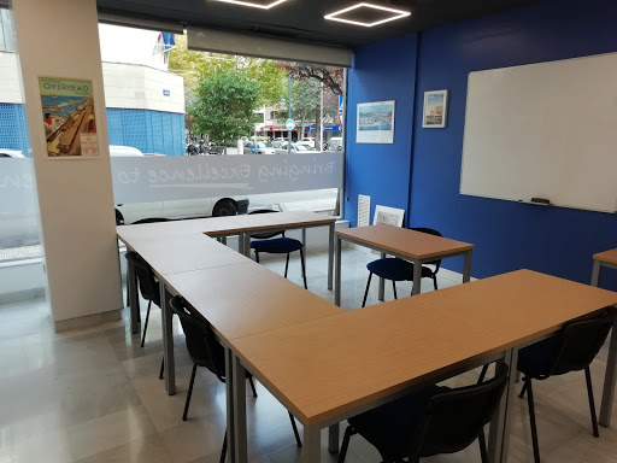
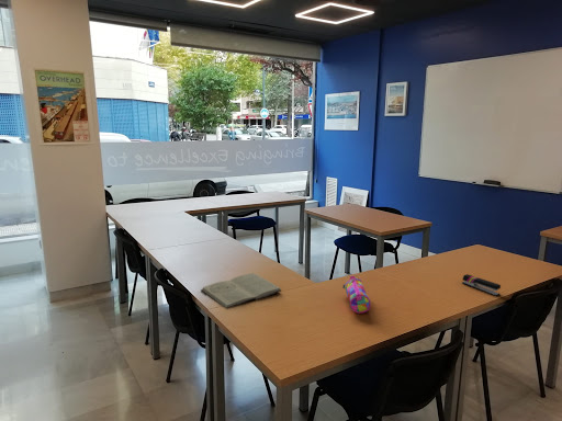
+ book [200,272,282,309]
+ pencil case [341,275,372,315]
+ stapler [461,273,502,297]
